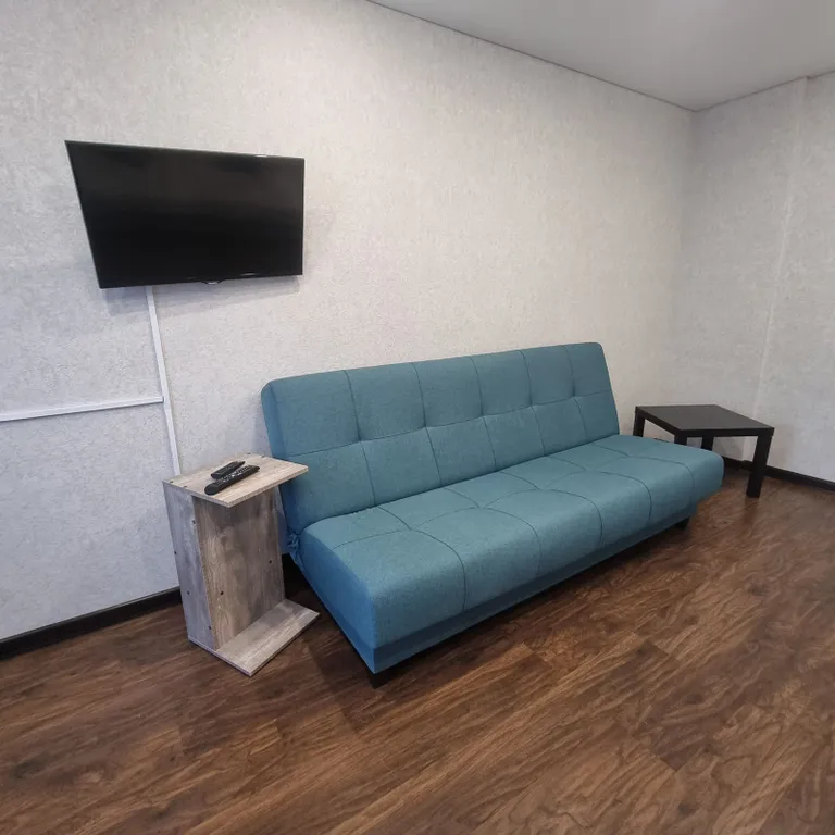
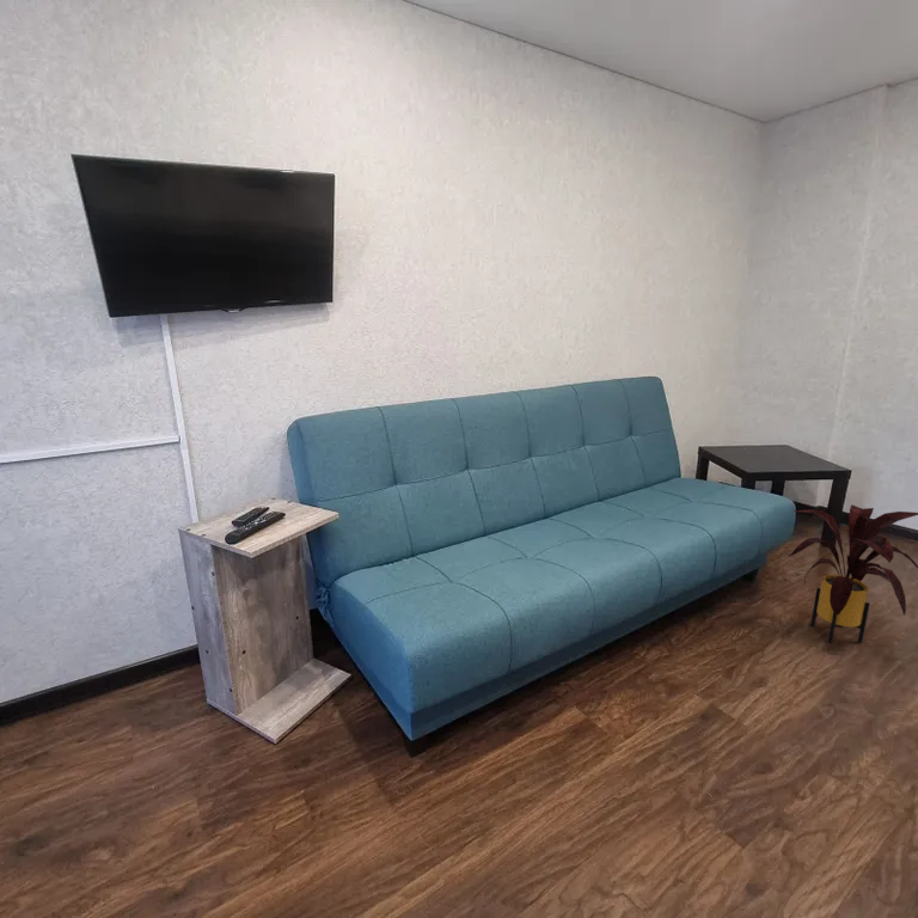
+ house plant [788,503,918,644]
